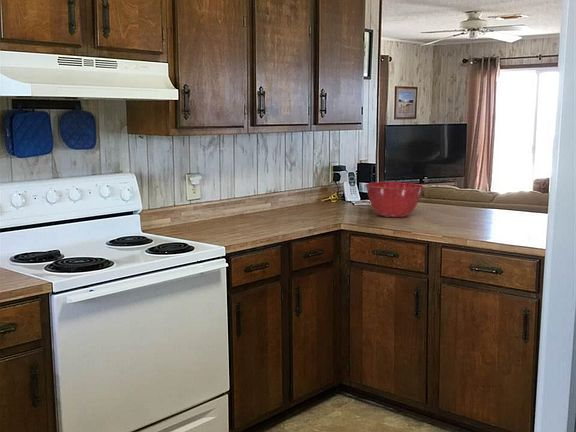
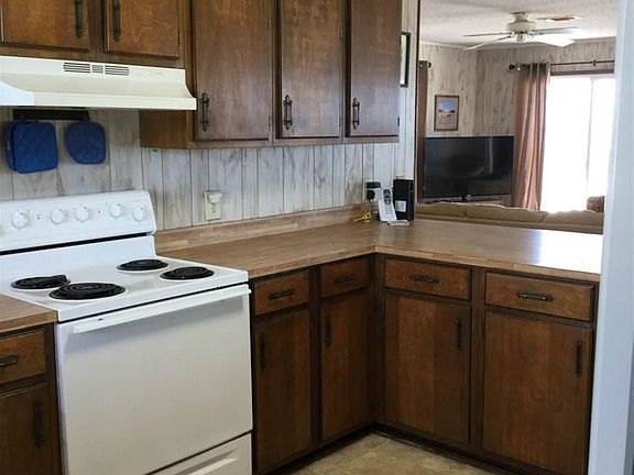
- mixing bowl [364,181,425,218]
